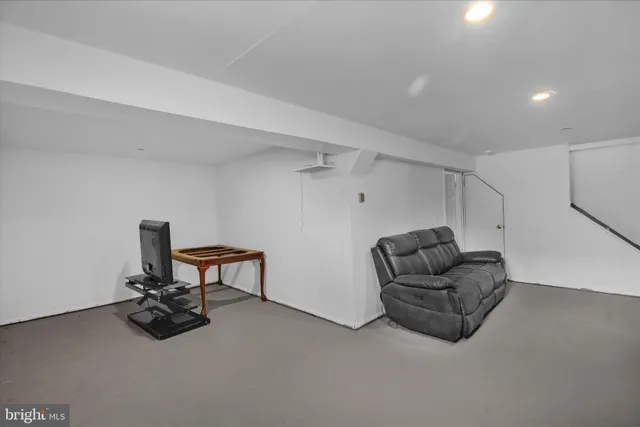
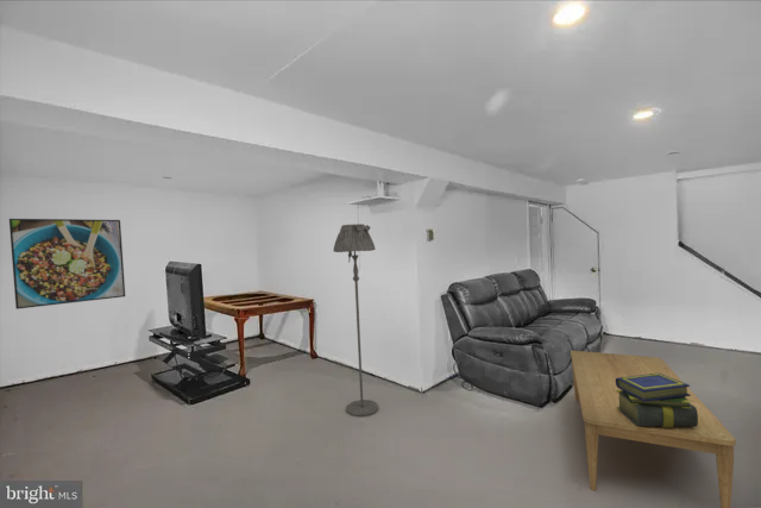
+ coffee table [570,350,737,508]
+ stack of books [616,374,698,428]
+ floor lamp [332,222,379,418]
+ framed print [8,218,126,311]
